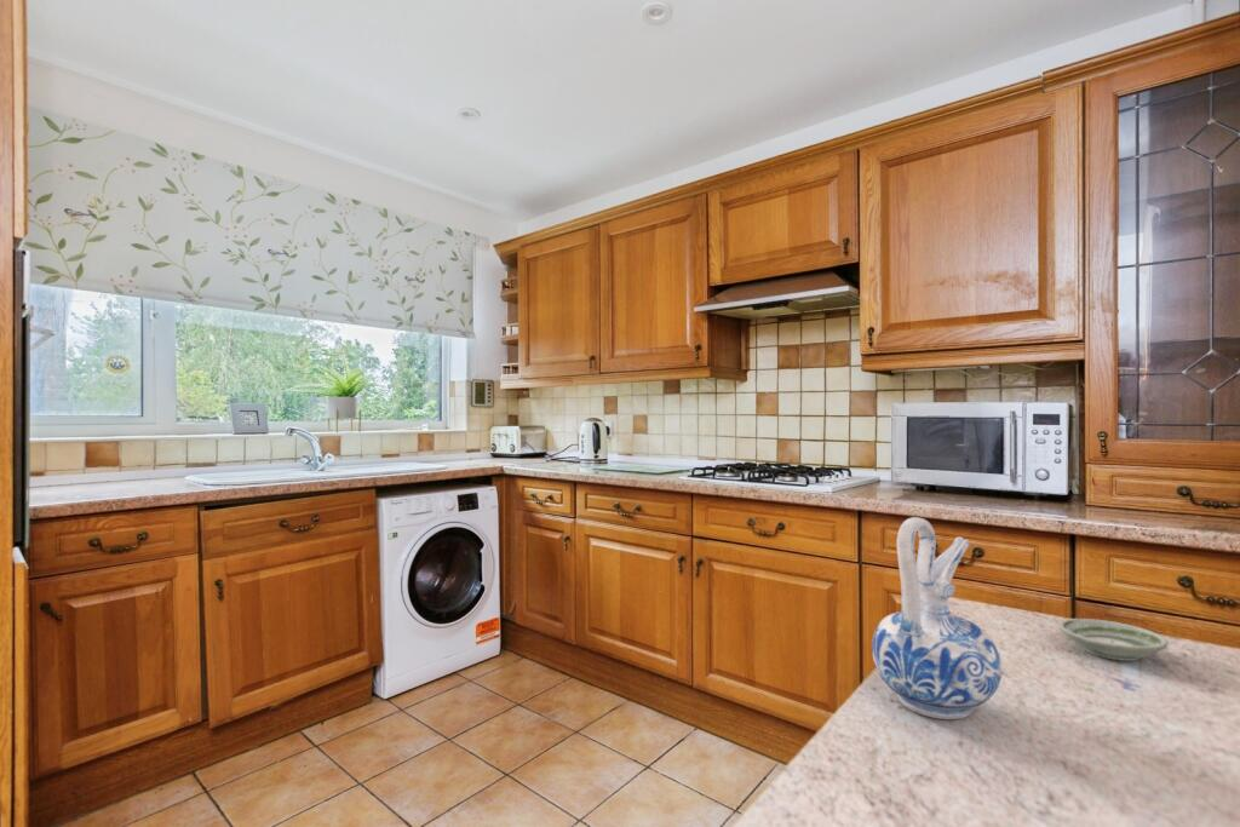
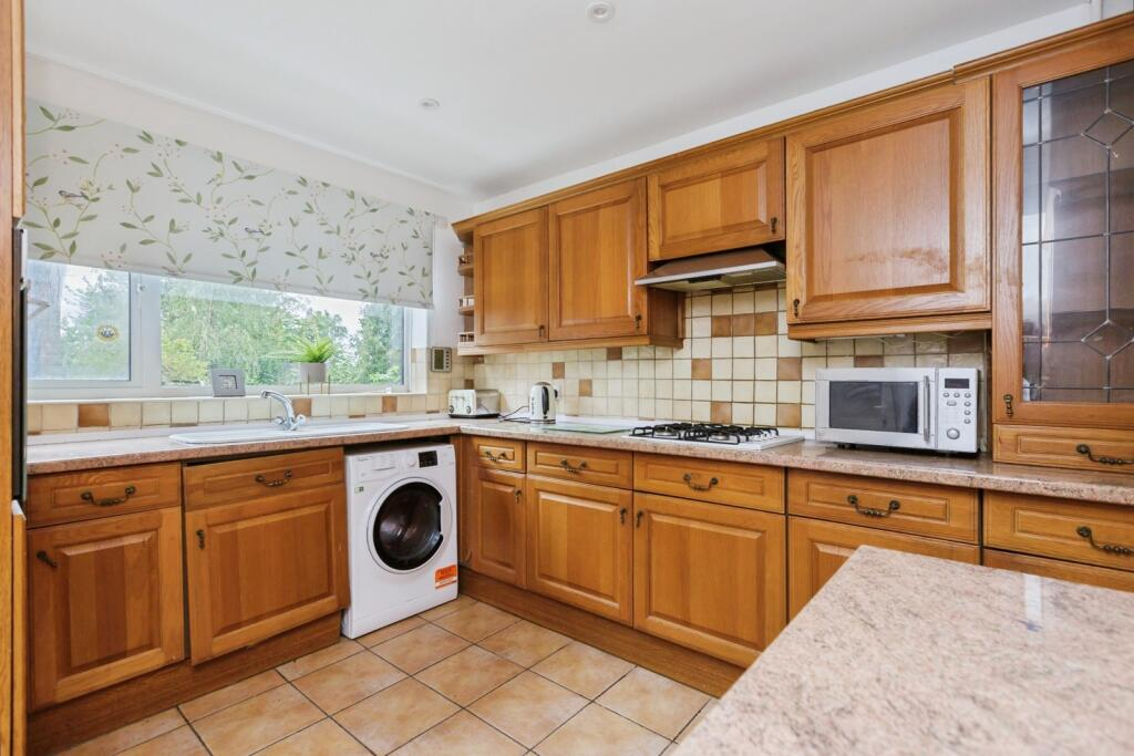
- ceramic pitcher [871,516,1003,720]
- saucer [1057,618,1169,662]
